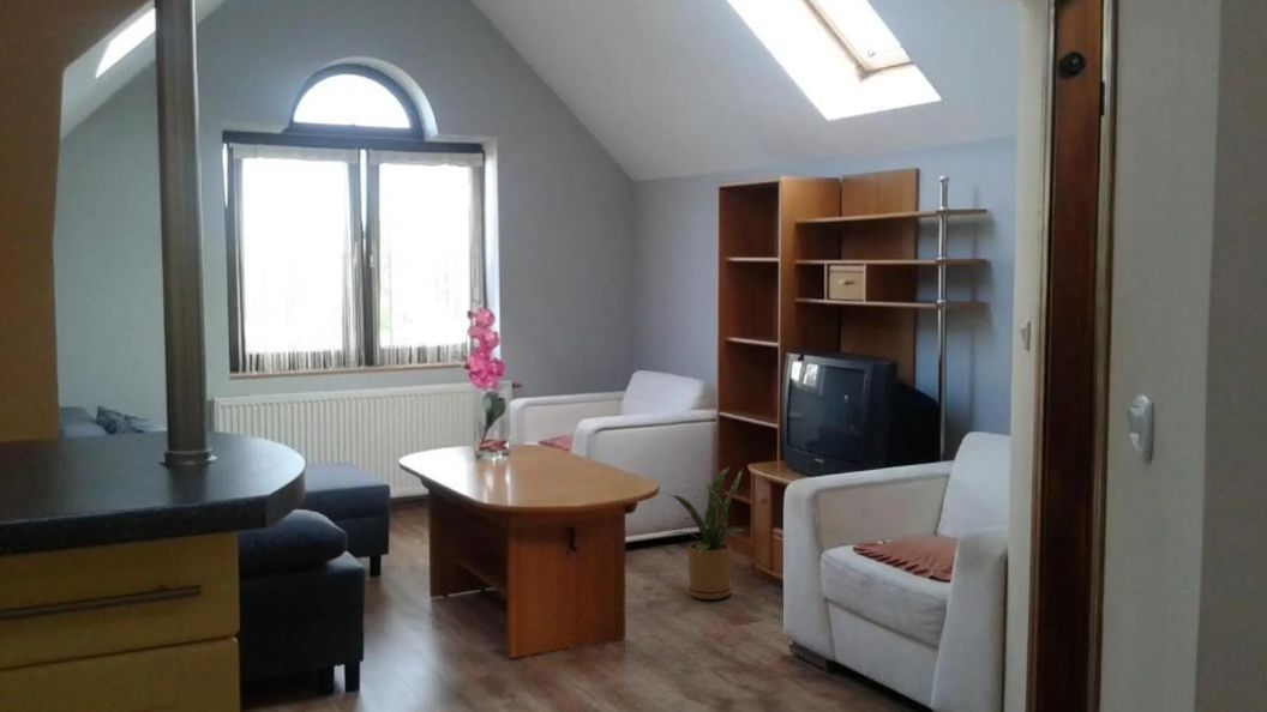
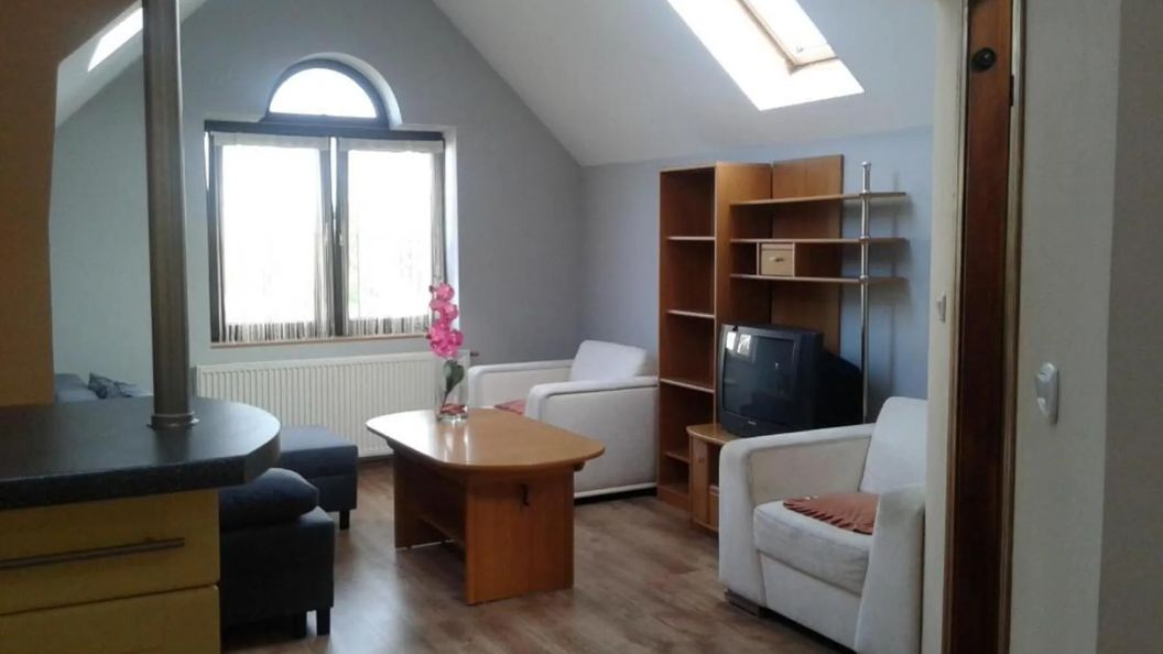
- house plant [665,466,745,601]
